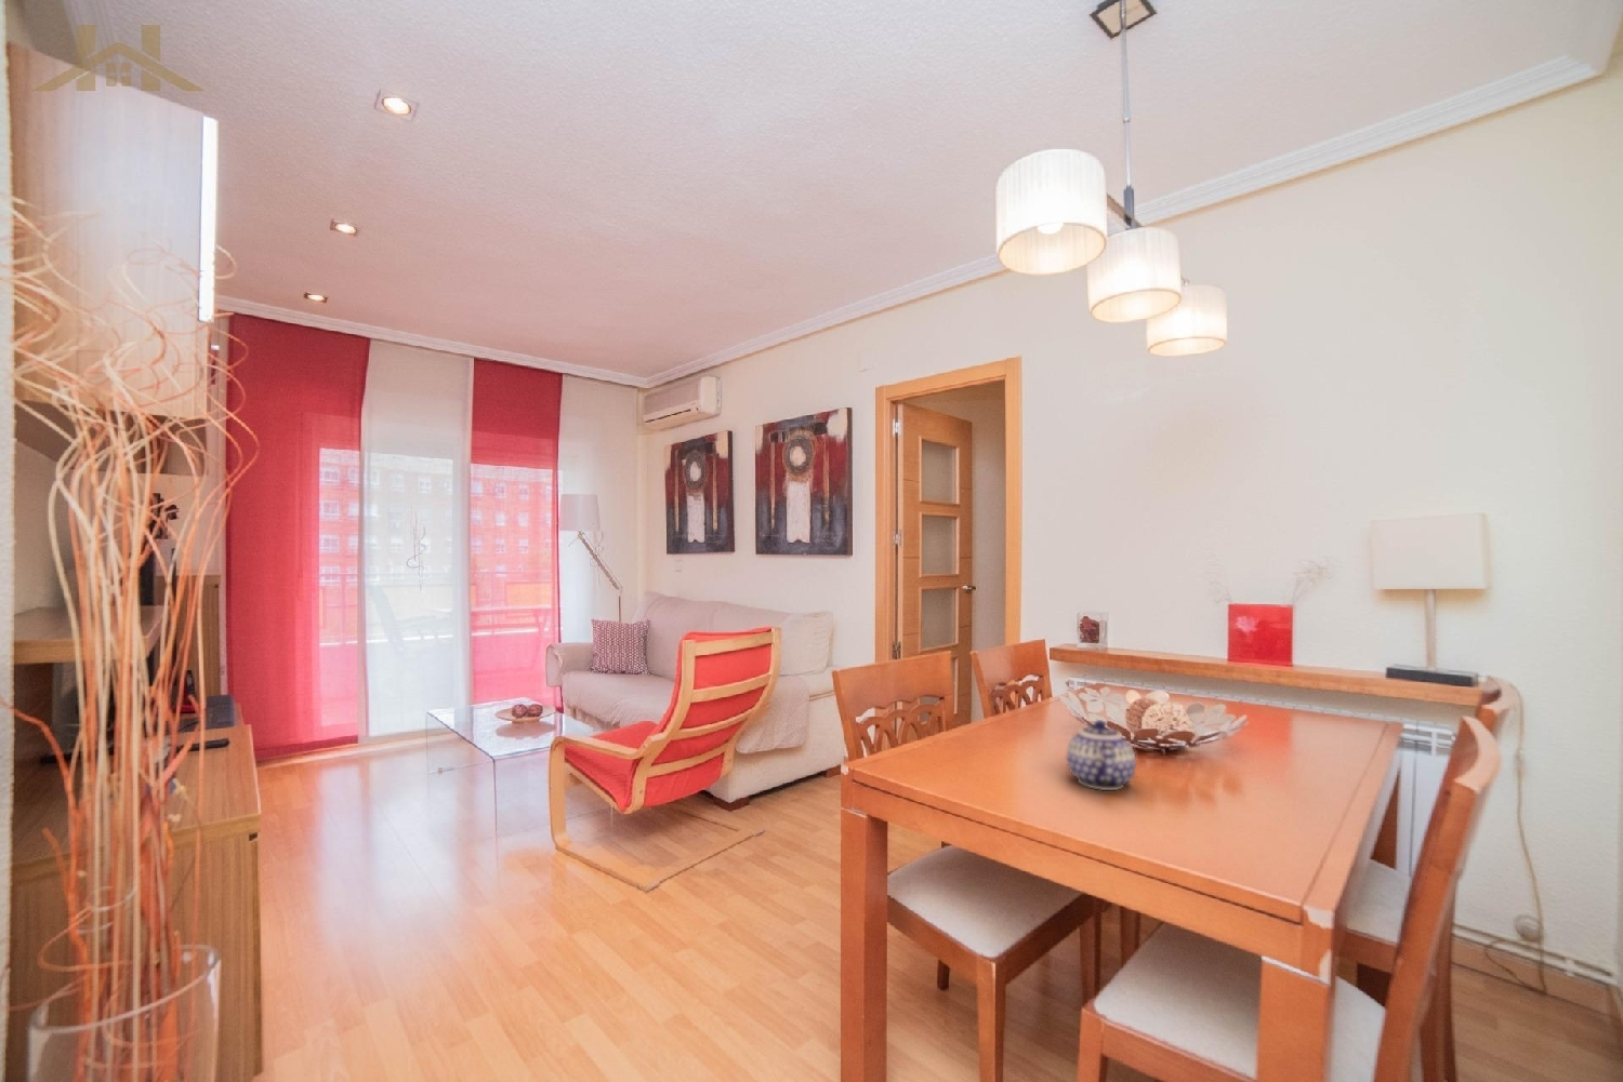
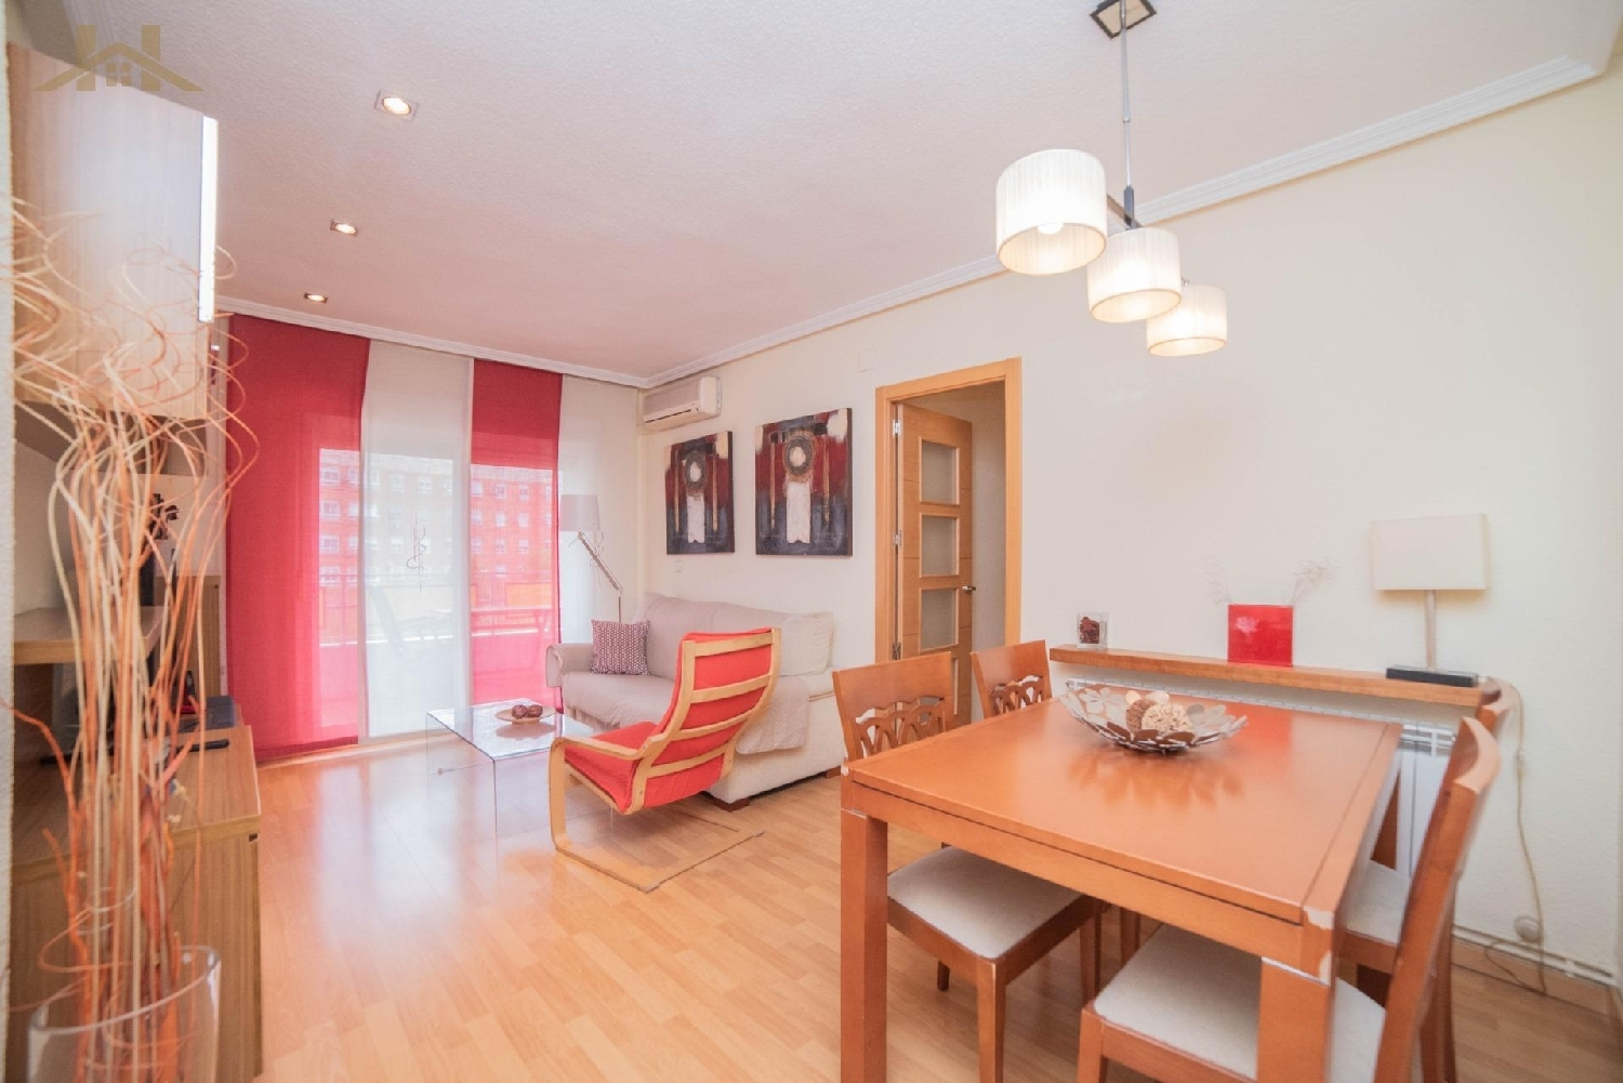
- teapot [1066,719,1137,791]
